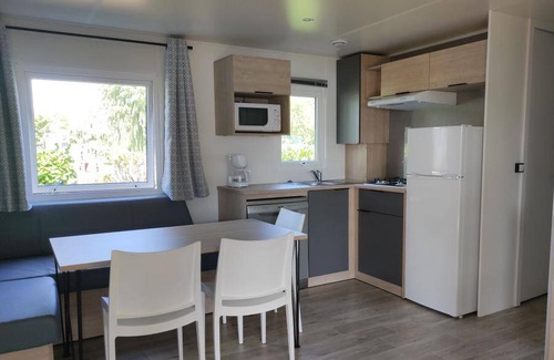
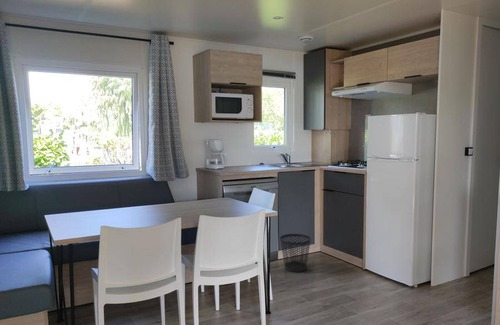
+ wastebasket [279,233,312,273]
